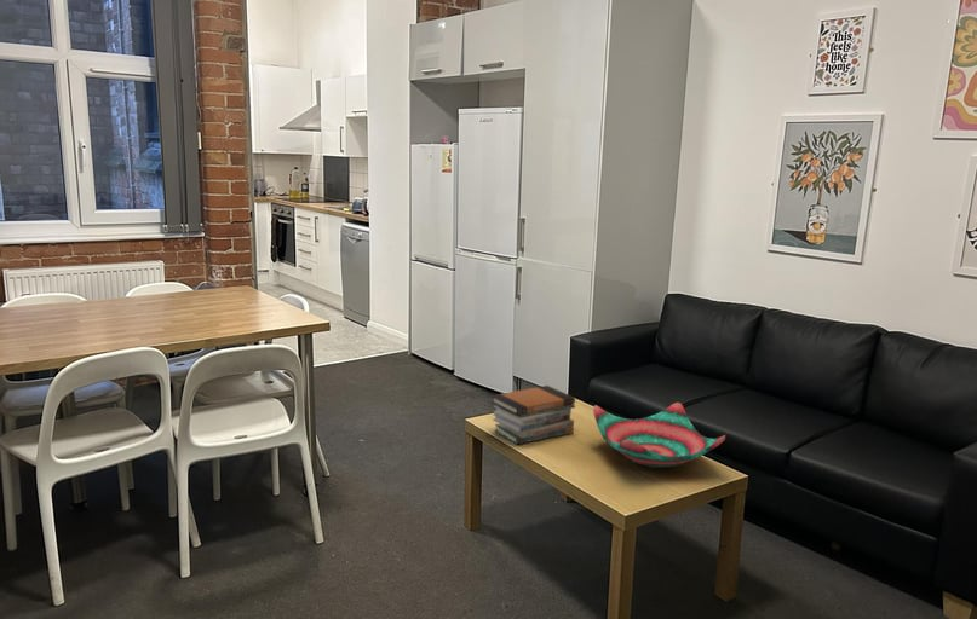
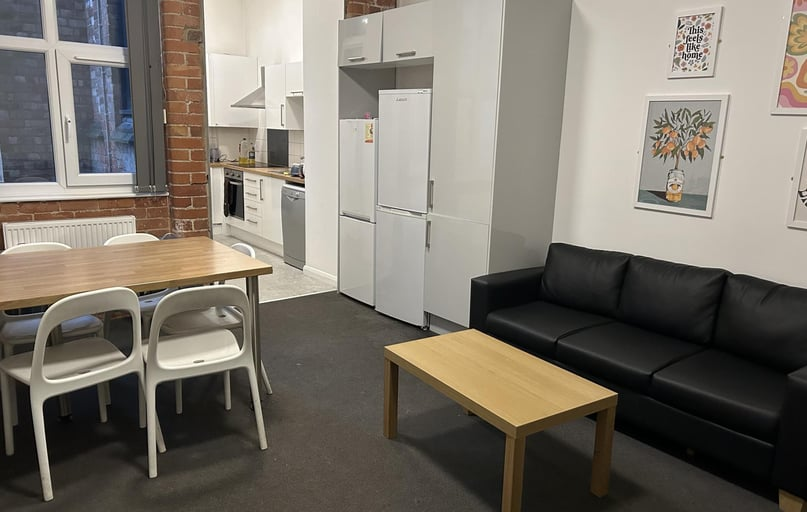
- decorative bowl [592,401,726,469]
- book stack [489,384,576,446]
